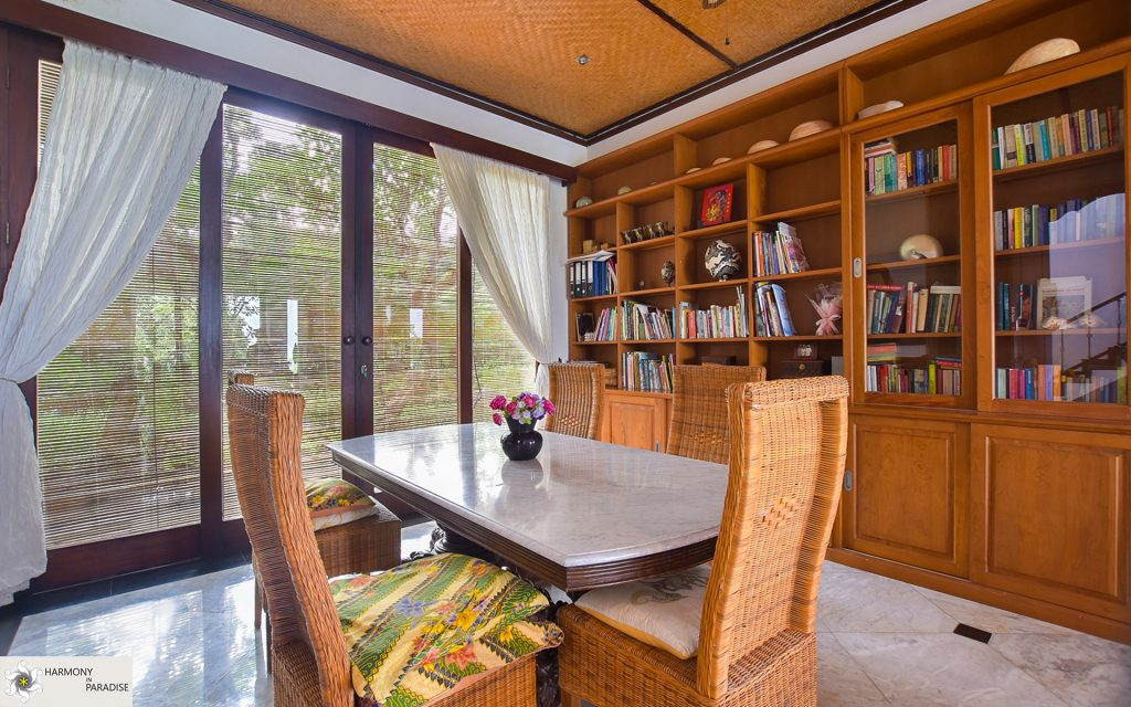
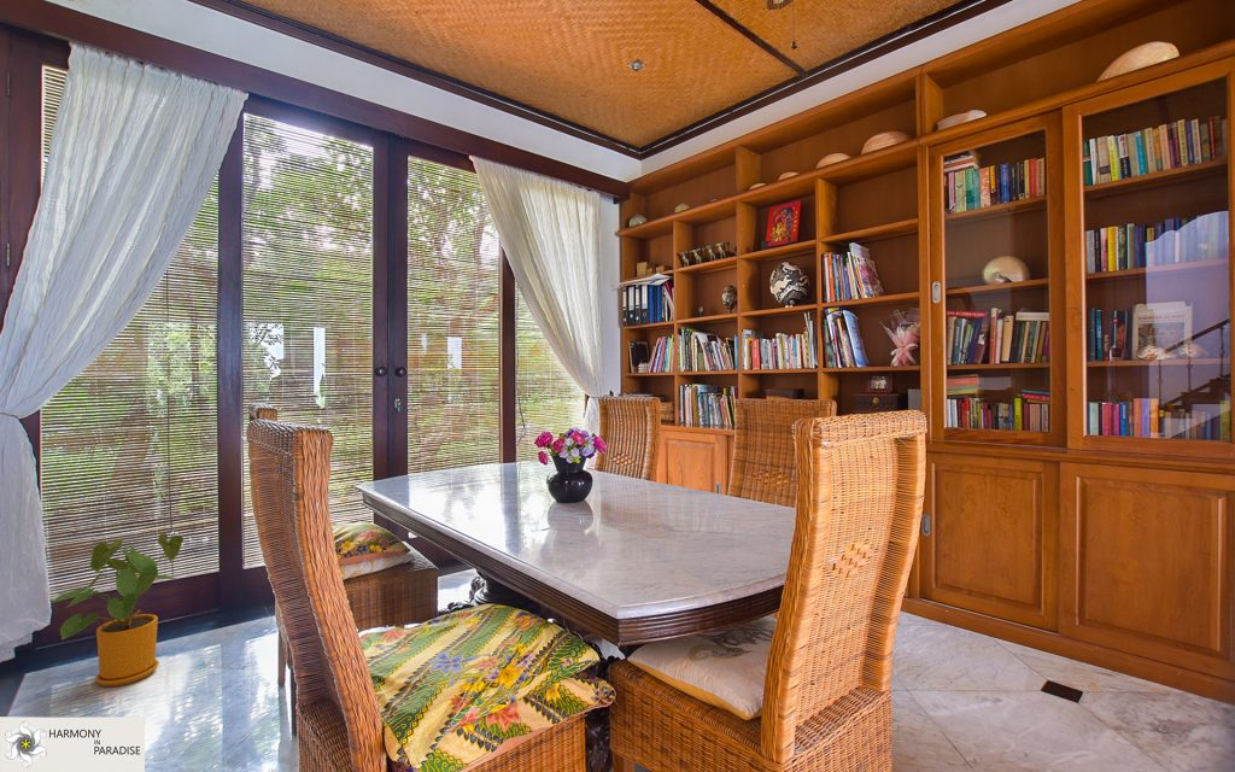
+ house plant [49,532,185,688]
